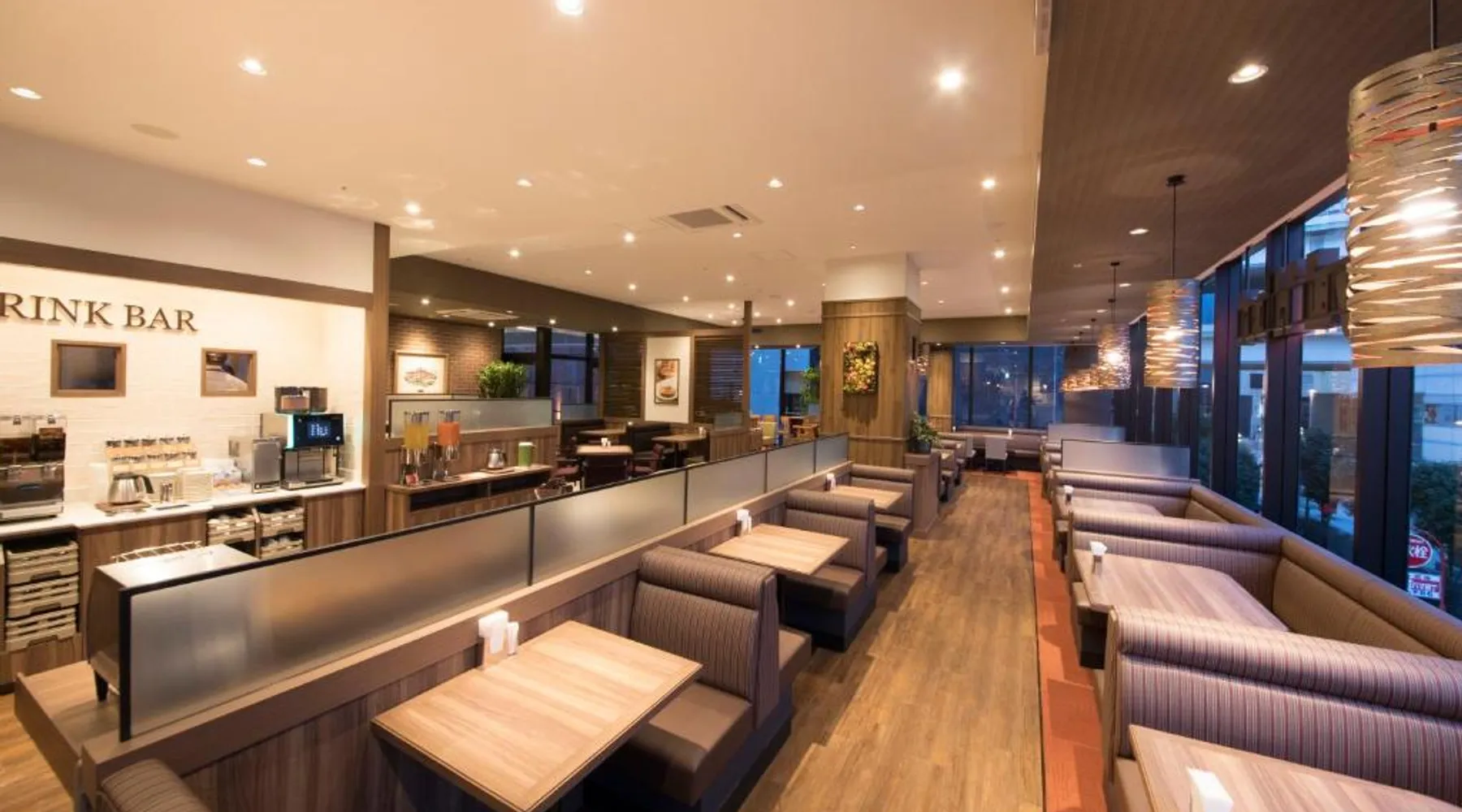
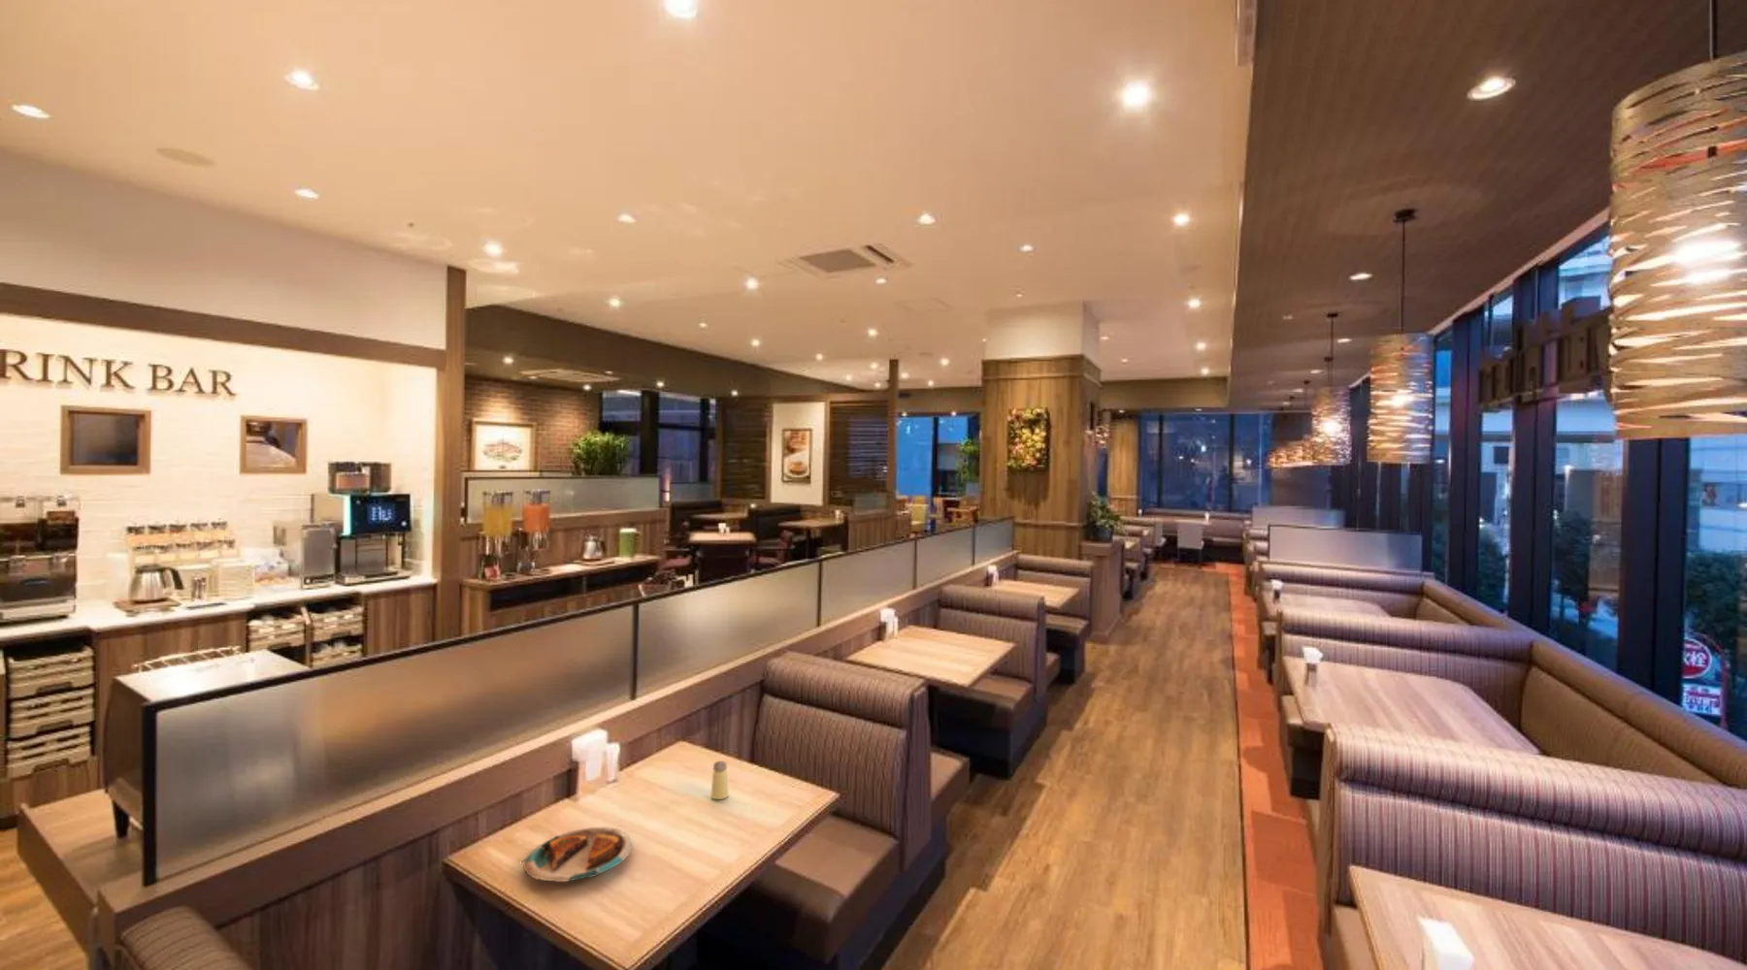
+ plate [522,825,633,883]
+ saltshaker [710,761,730,800]
